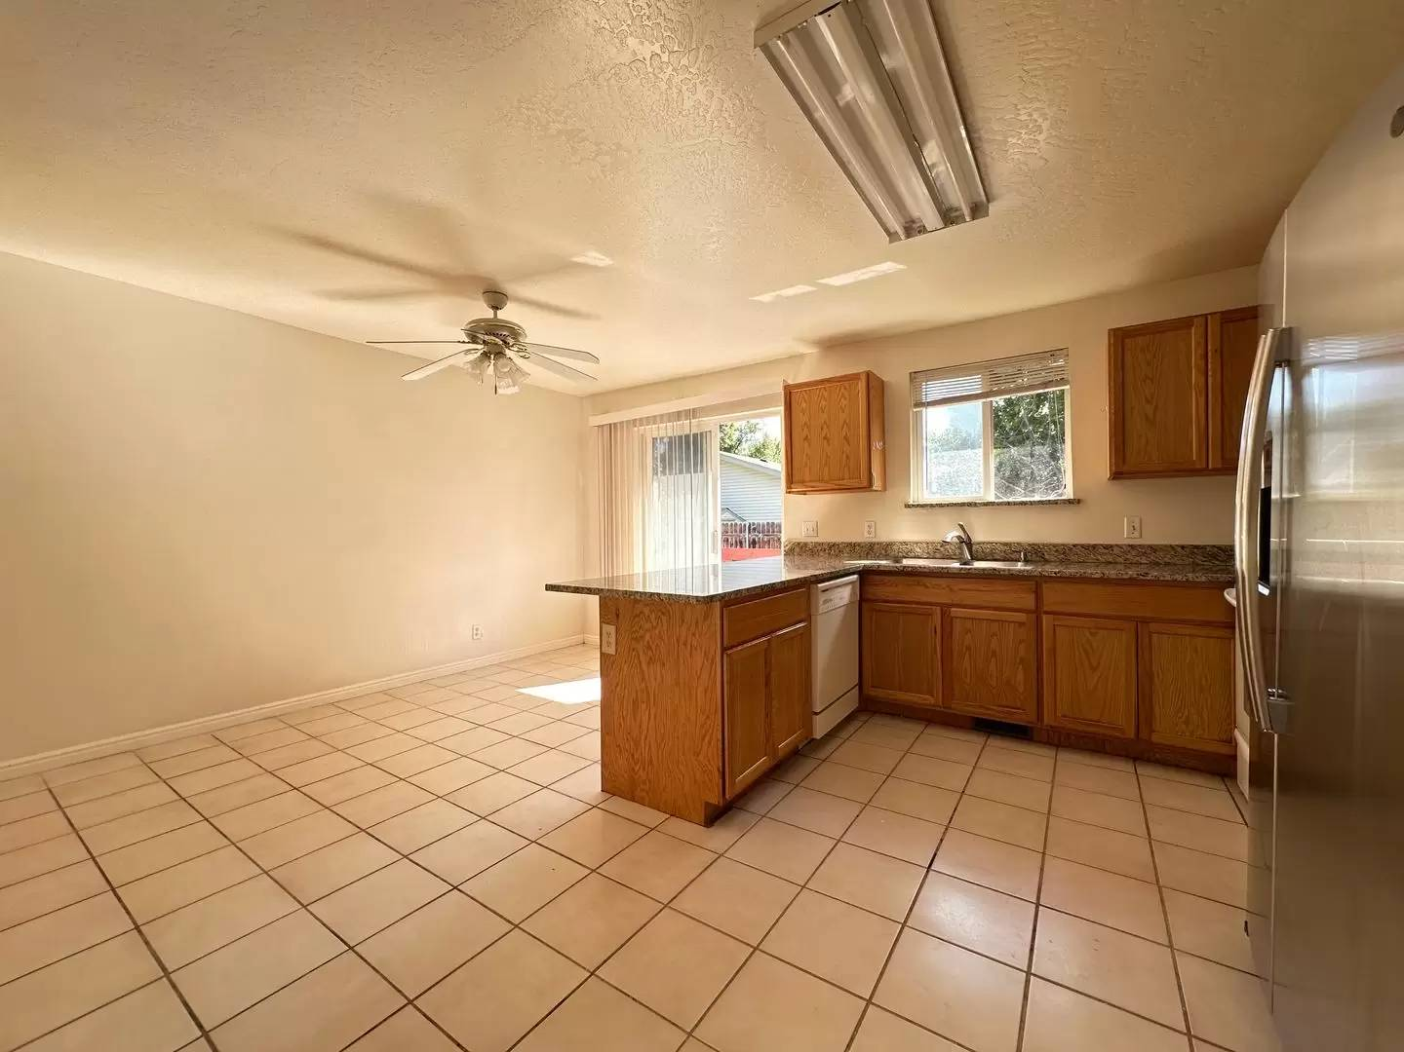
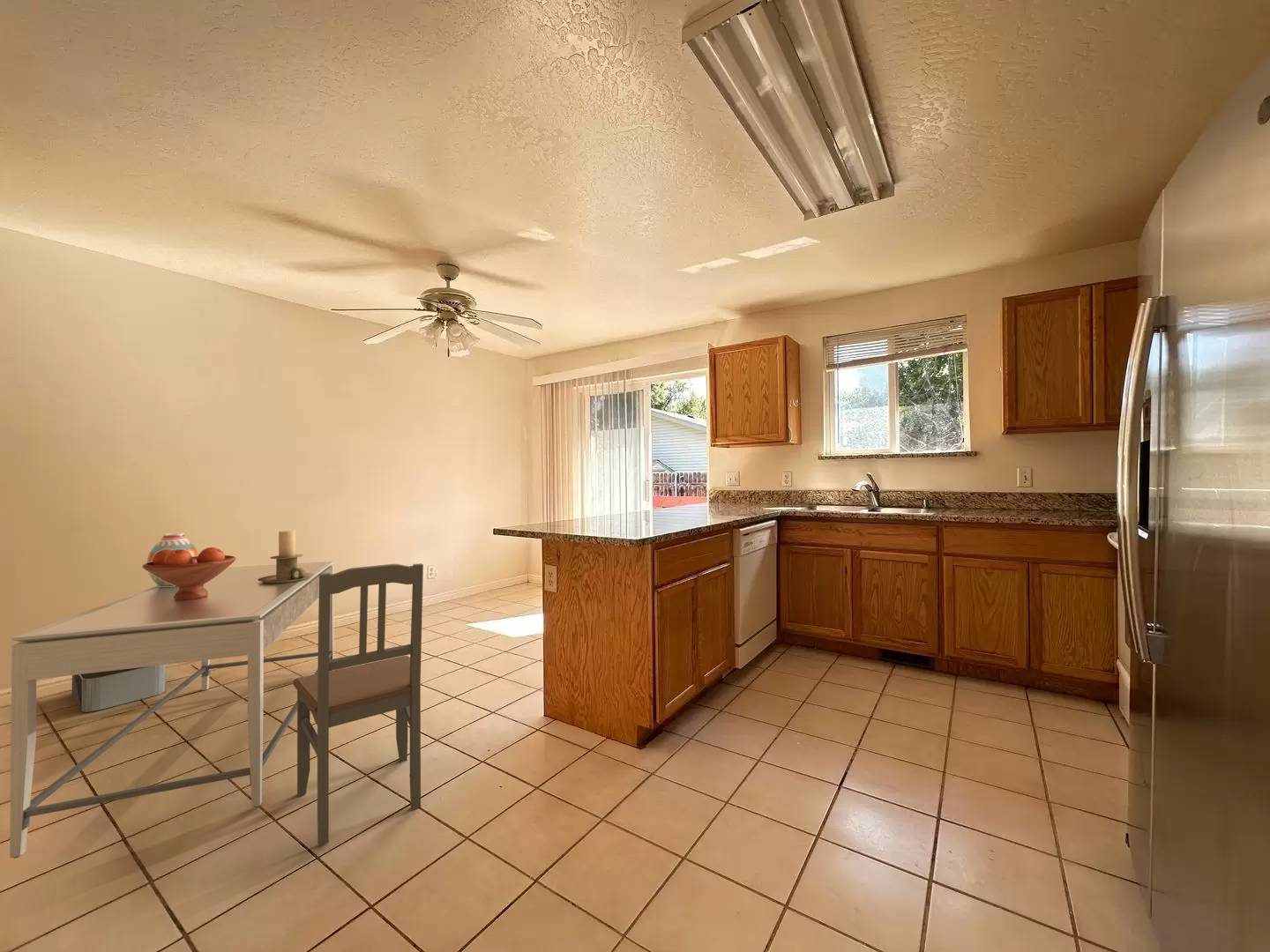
+ dining chair [292,562,424,847]
+ candle holder [258,530,315,584]
+ dining table [9,561,334,859]
+ storage bin [71,665,167,713]
+ vase [146,532,199,587]
+ fruit bowl [142,547,237,600]
